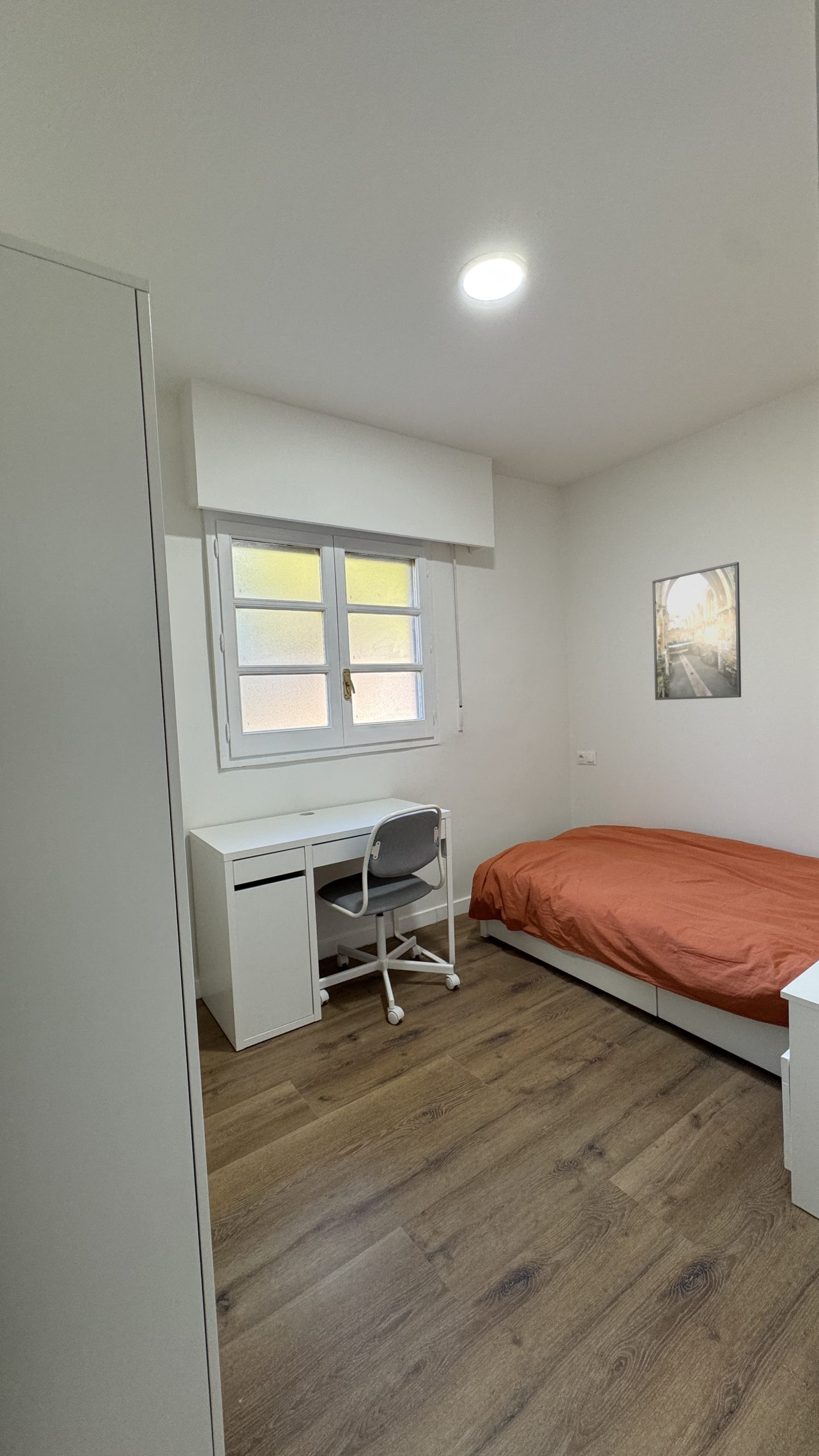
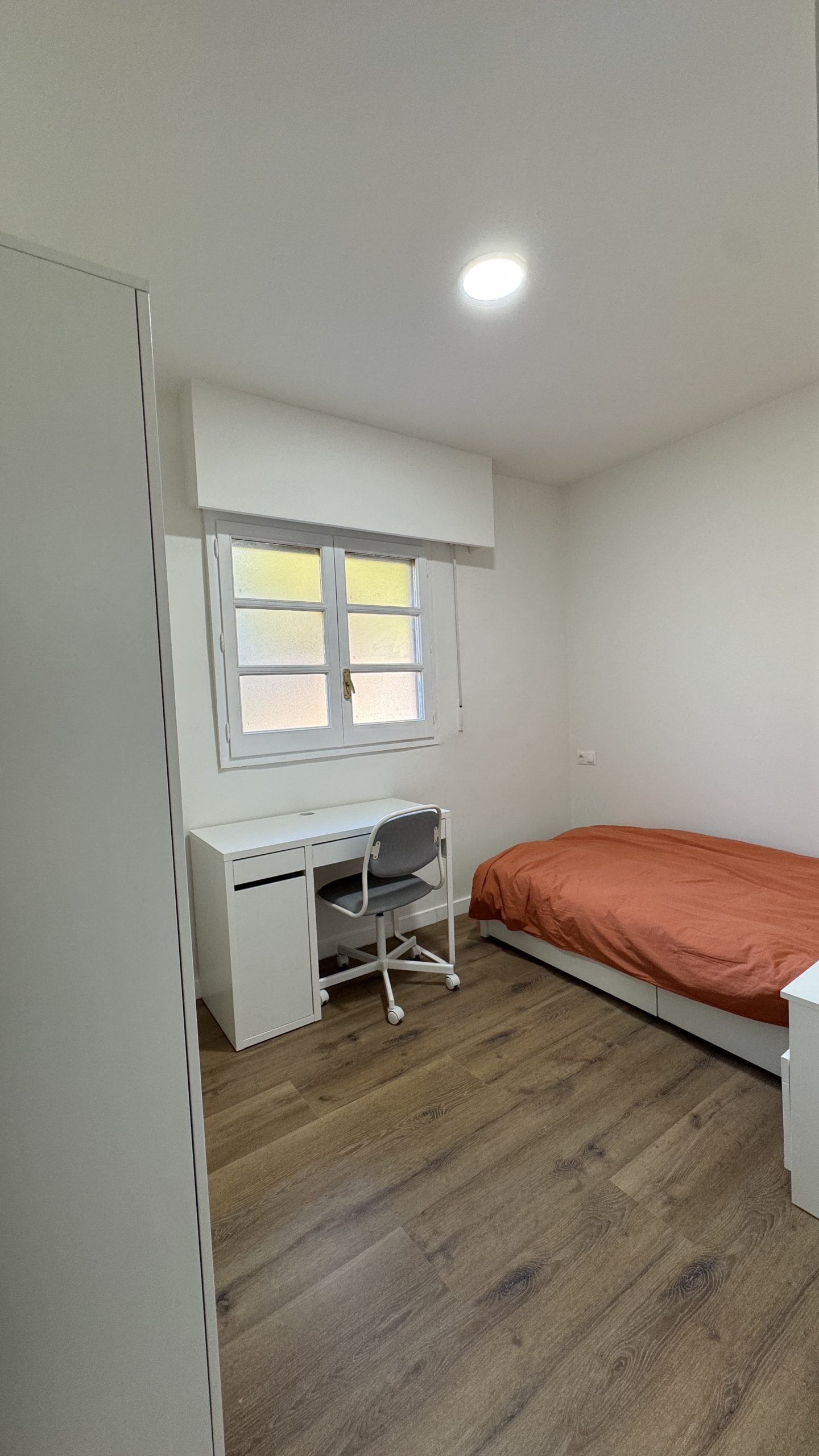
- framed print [652,561,742,701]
